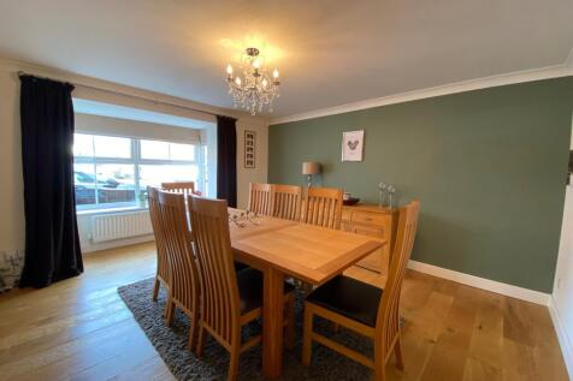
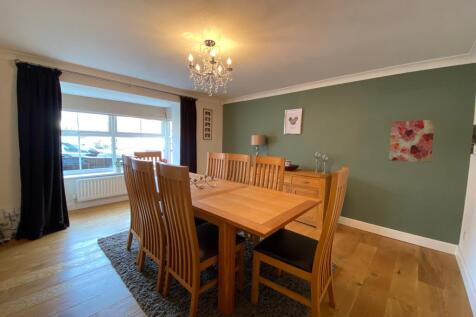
+ wall art [388,119,436,164]
